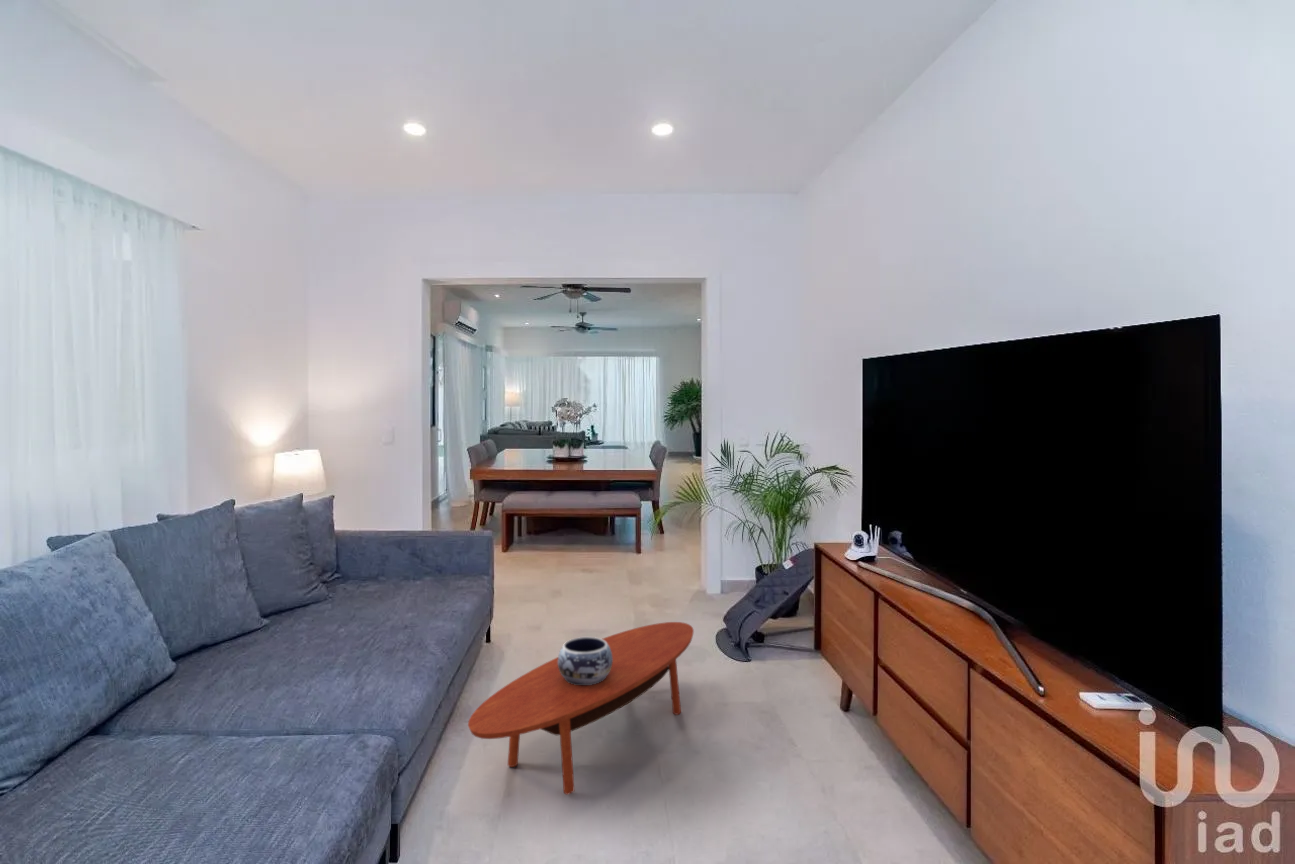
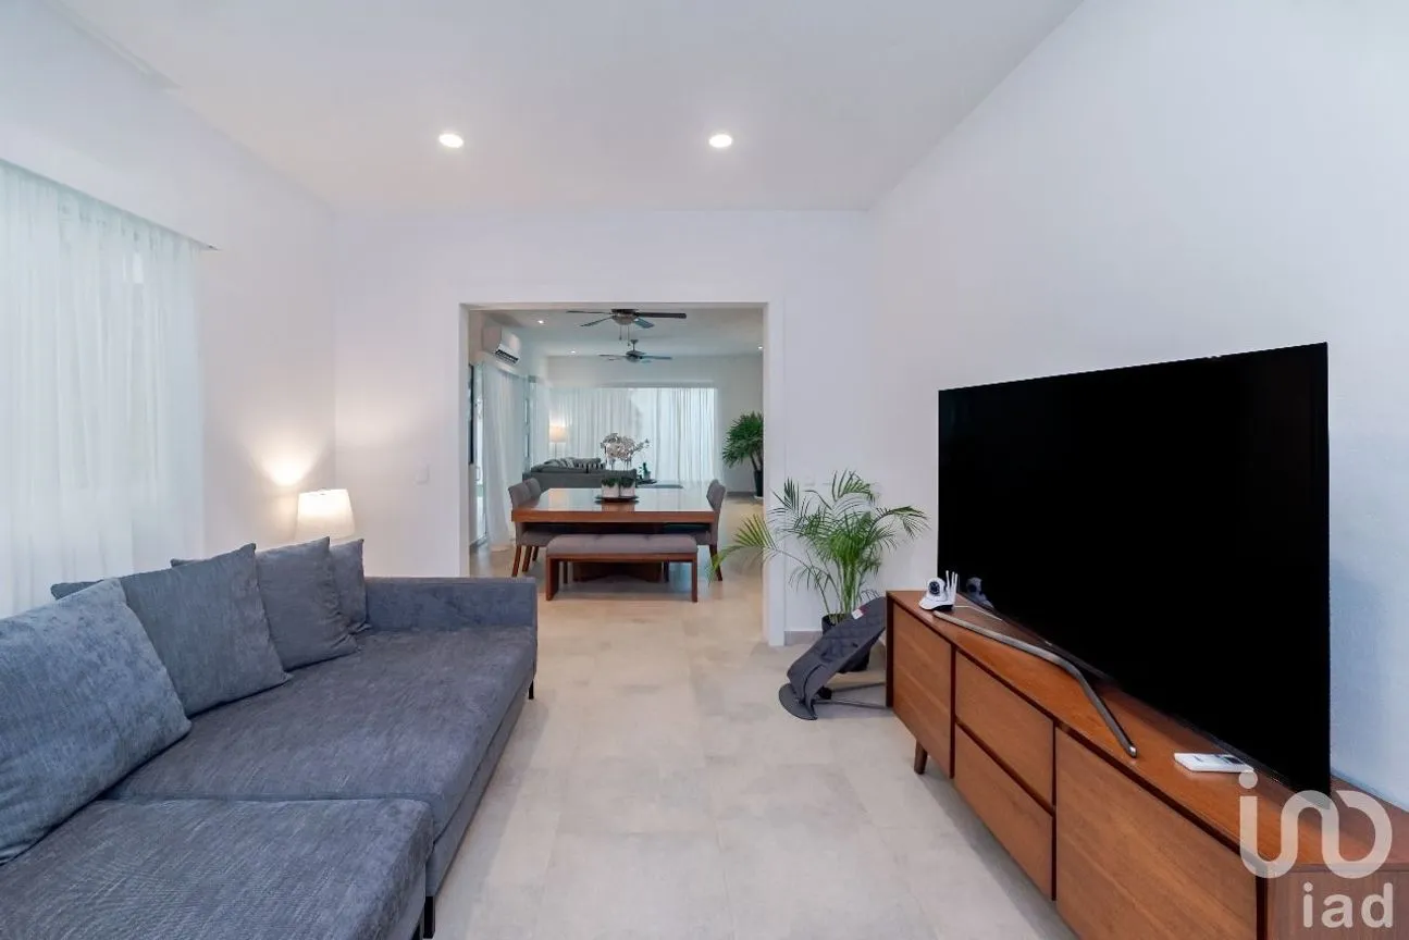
- coffee table [467,621,695,796]
- decorative bowl [557,636,613,685]
